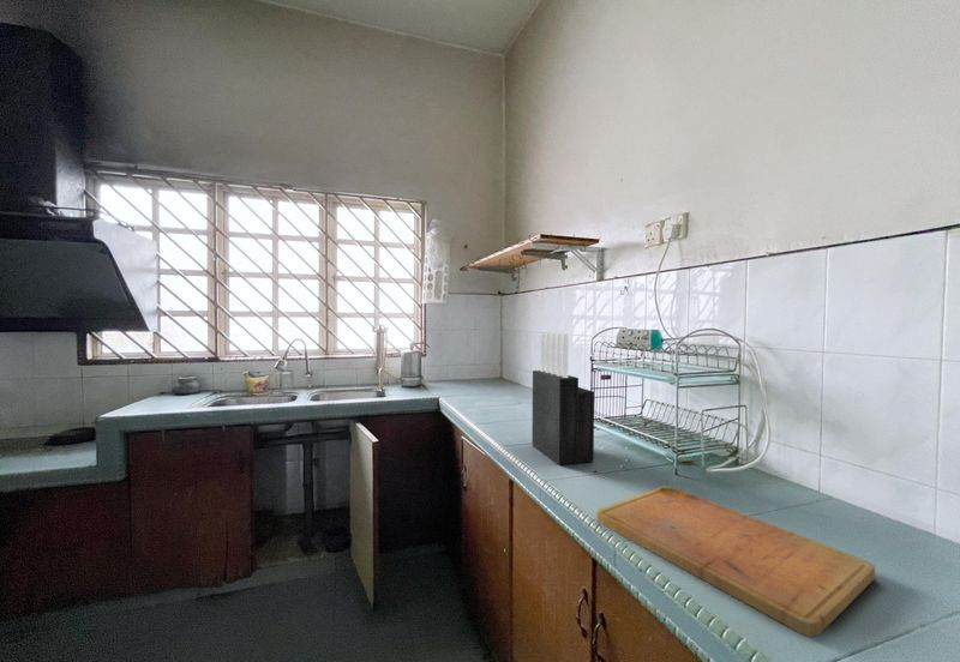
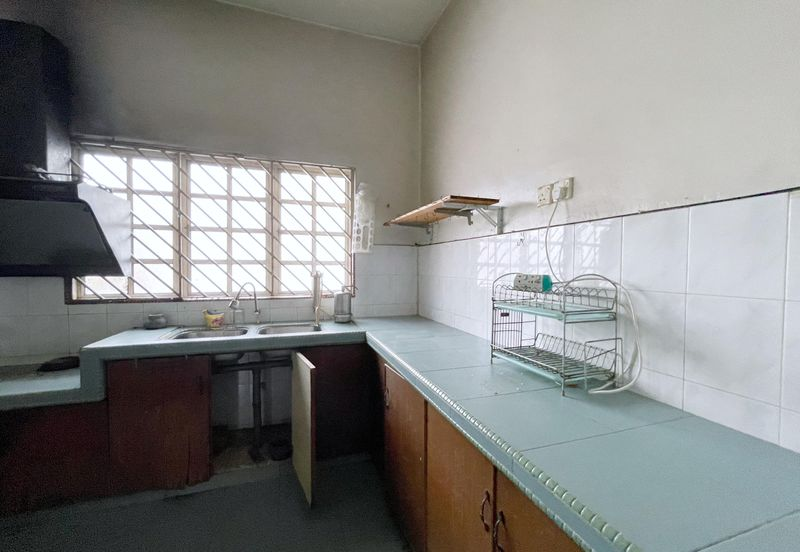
- cutting board [595,485,876,638]
- knife block [532,331,595,467]
